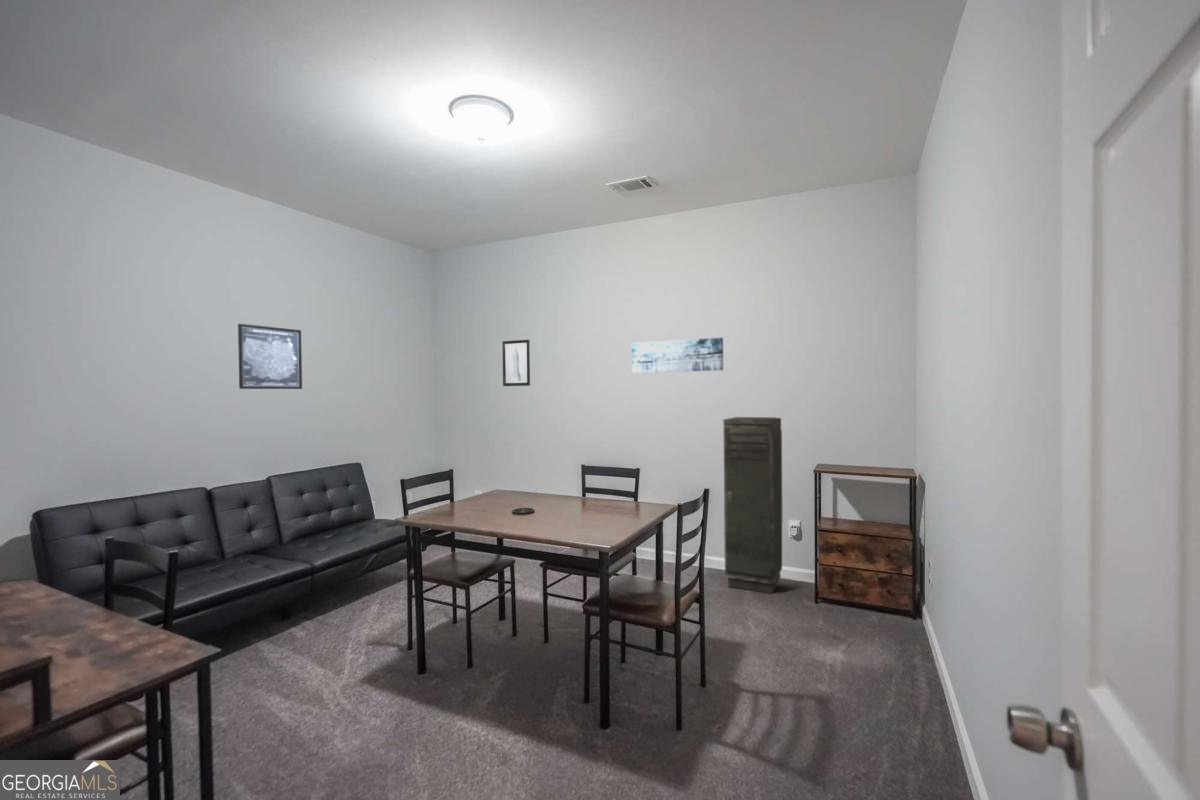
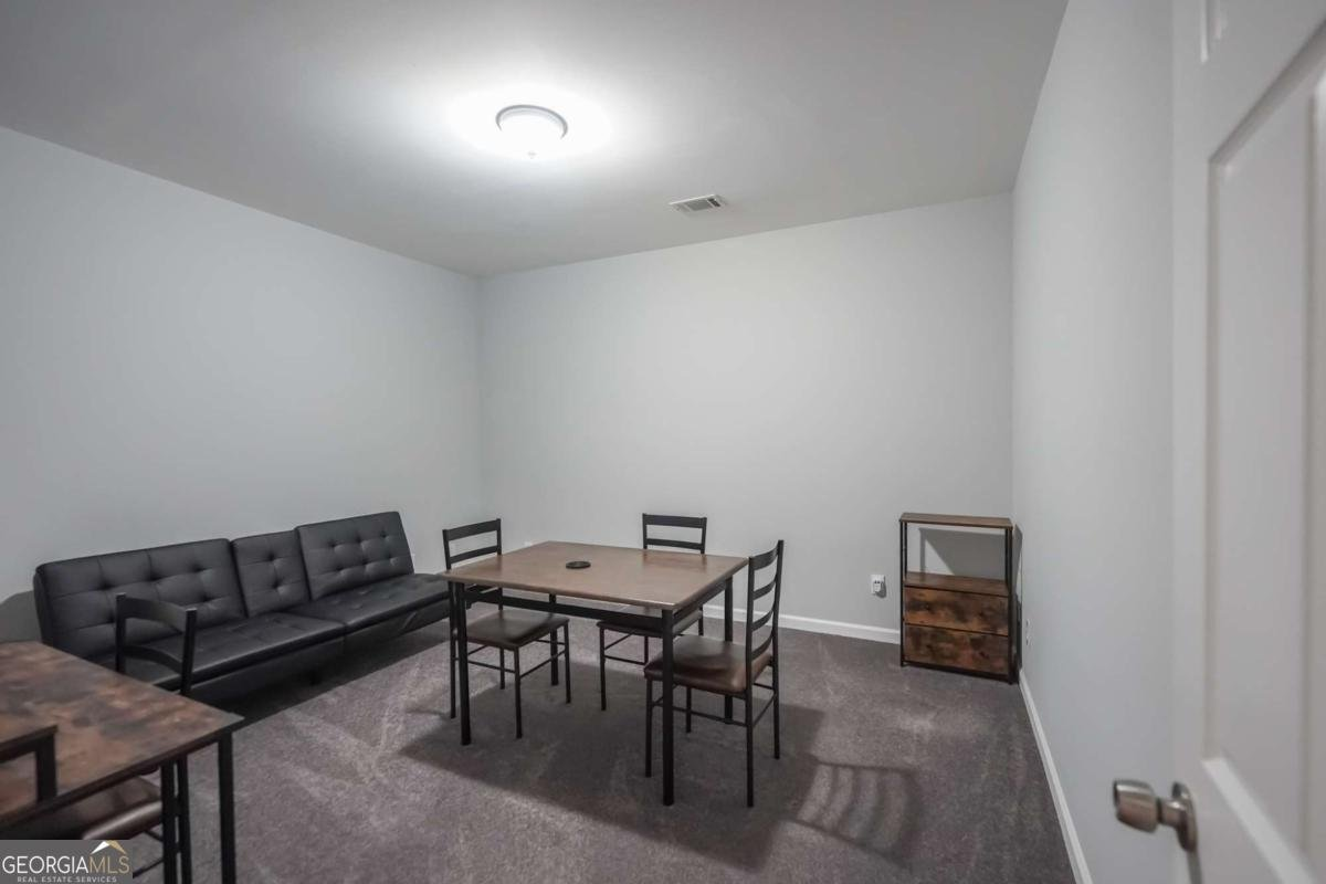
- wall art [501,339,531,387]
- wall art [631,337,724,374]
- storage cabinet [722,416,783,595]
- wall art [237,323,303,390]
